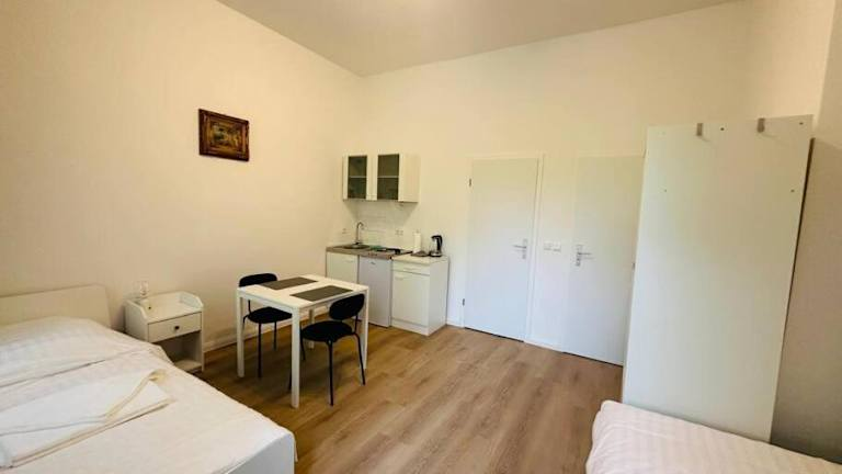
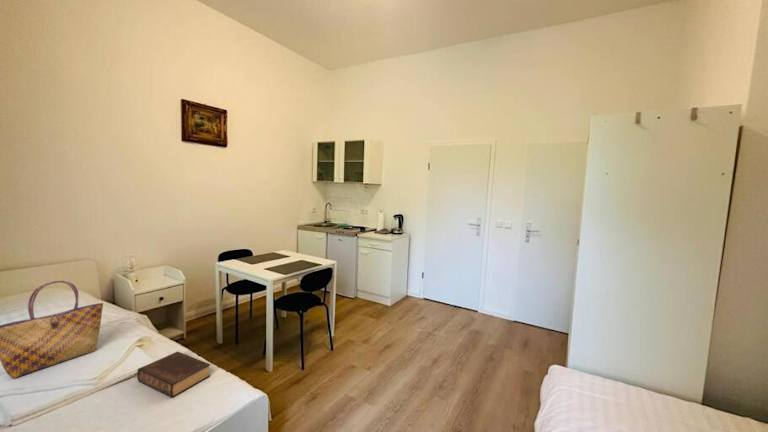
+ tote bag [0,280,104,380]
+ book [136,351,211,399]
